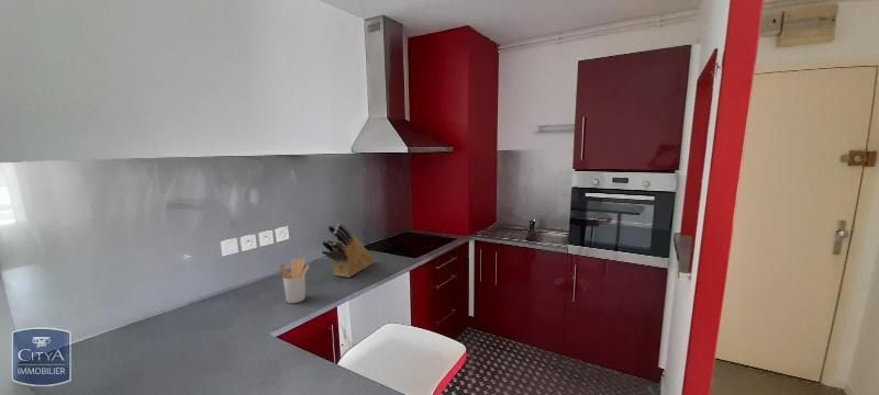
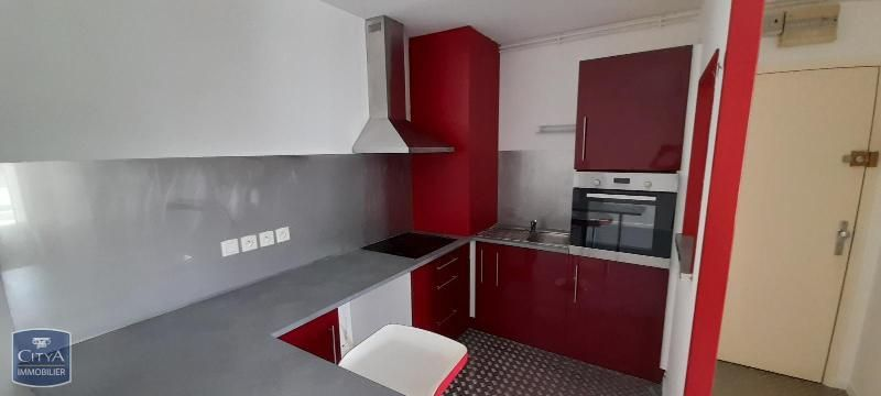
- knife block [320,223,375,279]
- utensil holder [278,258,310,304]
